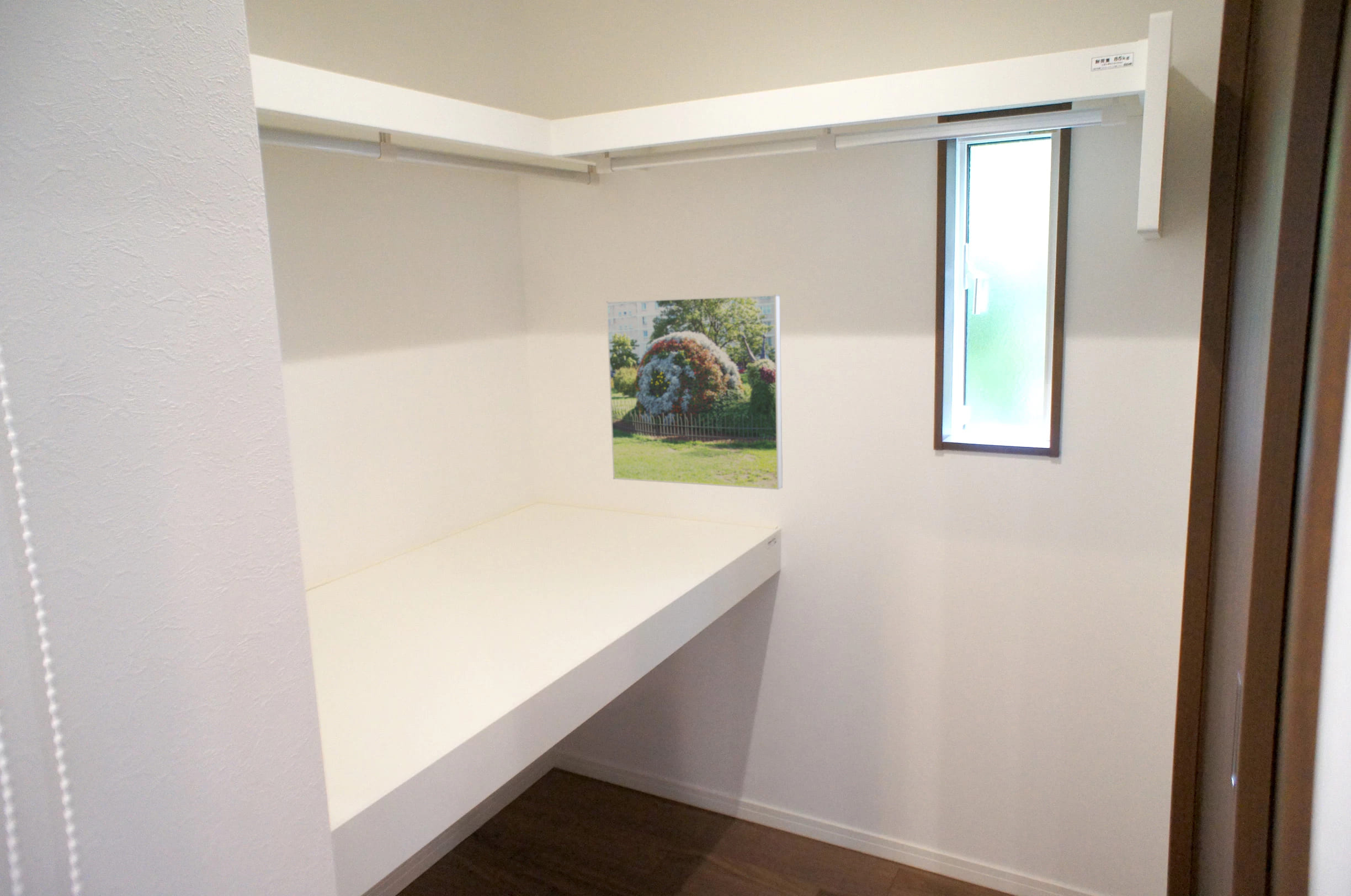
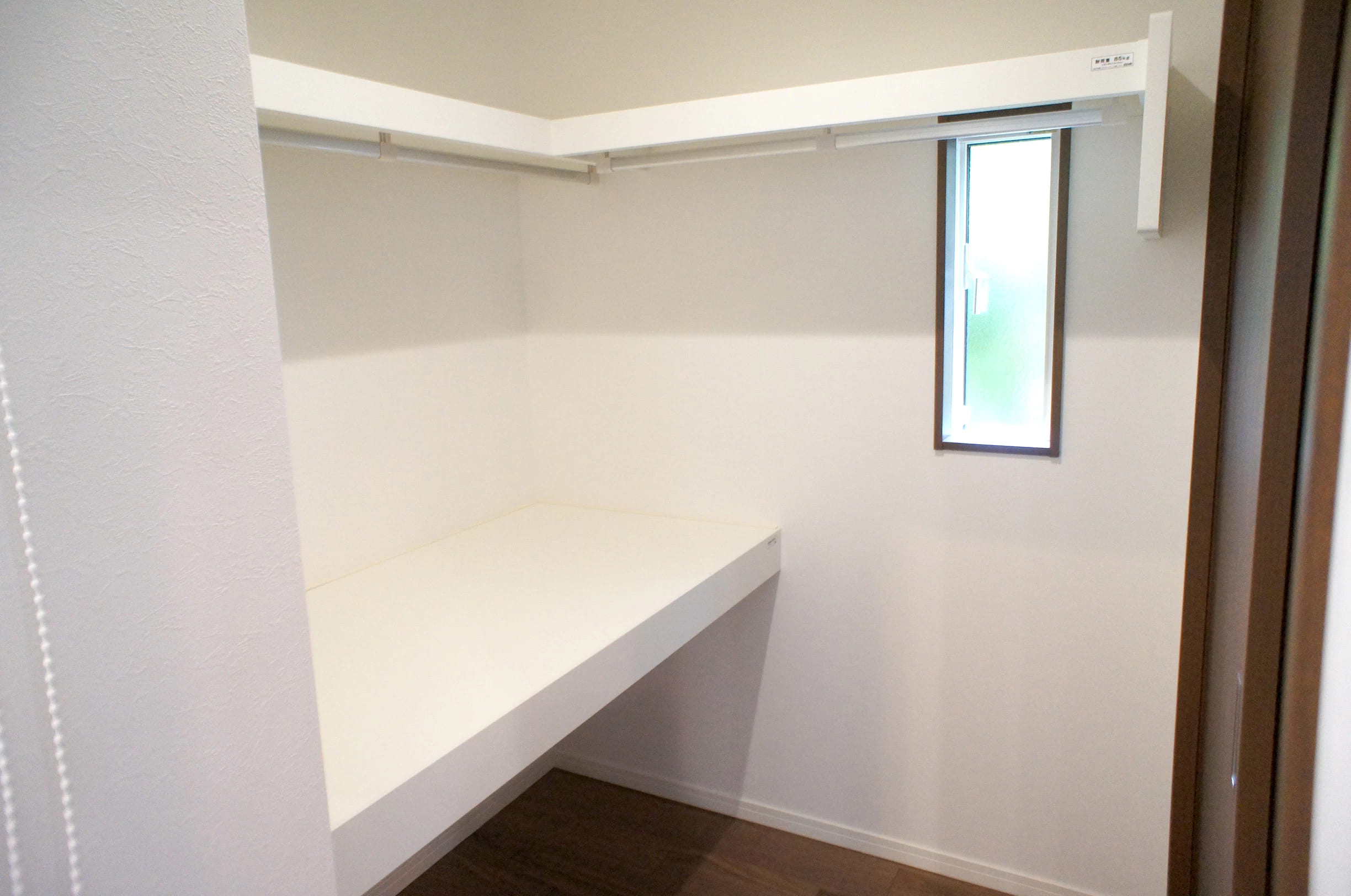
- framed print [606,294,783,490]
